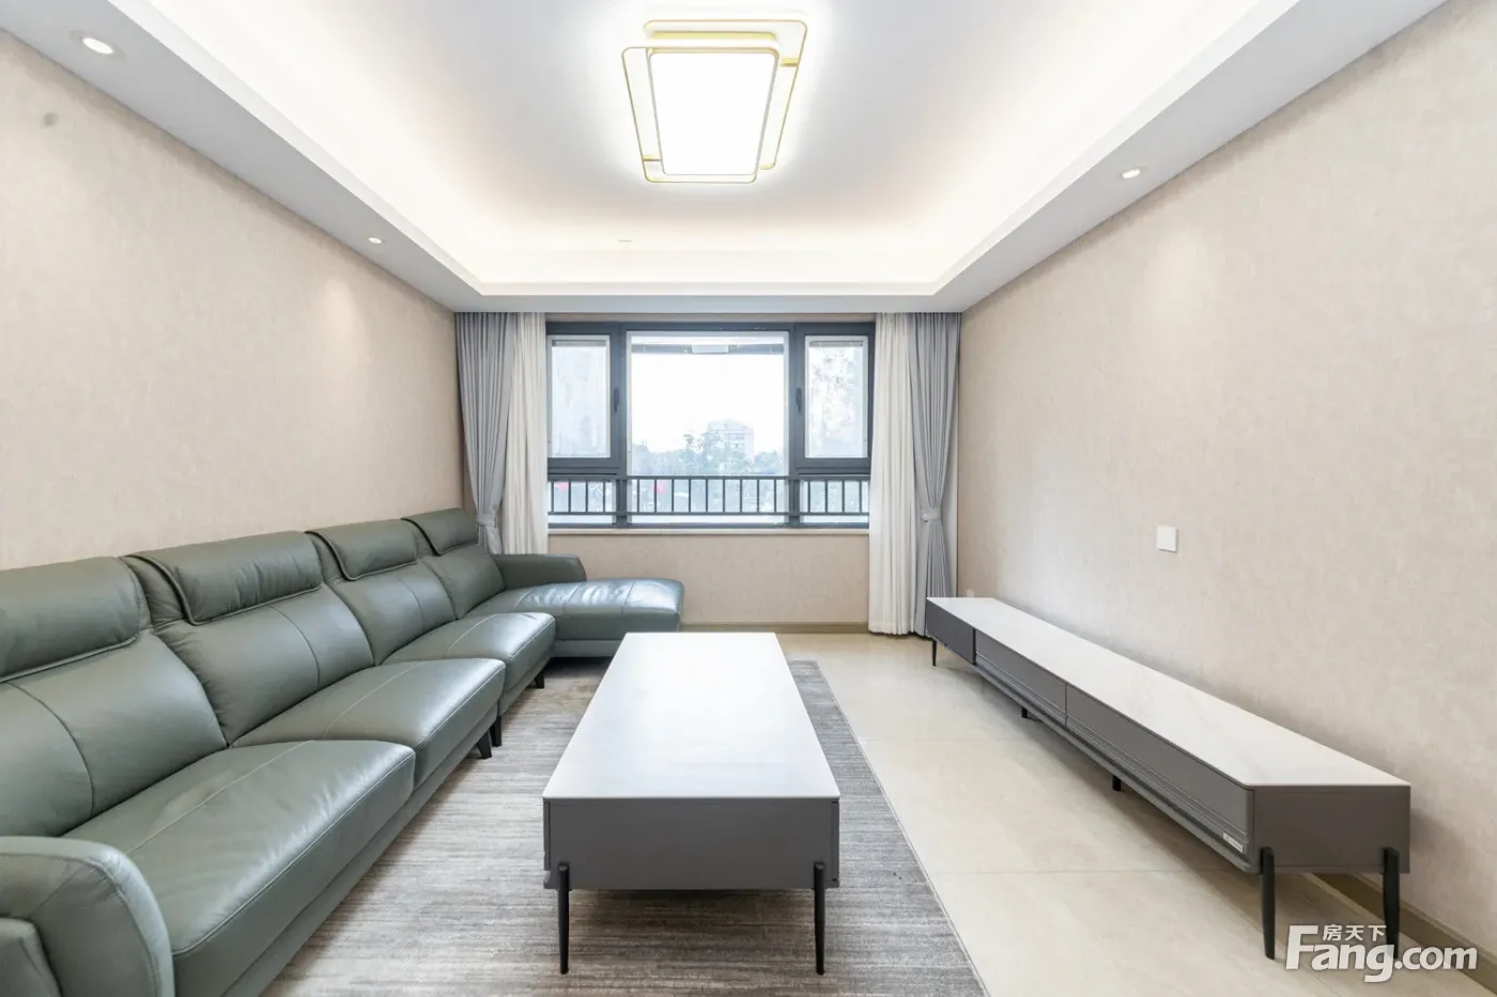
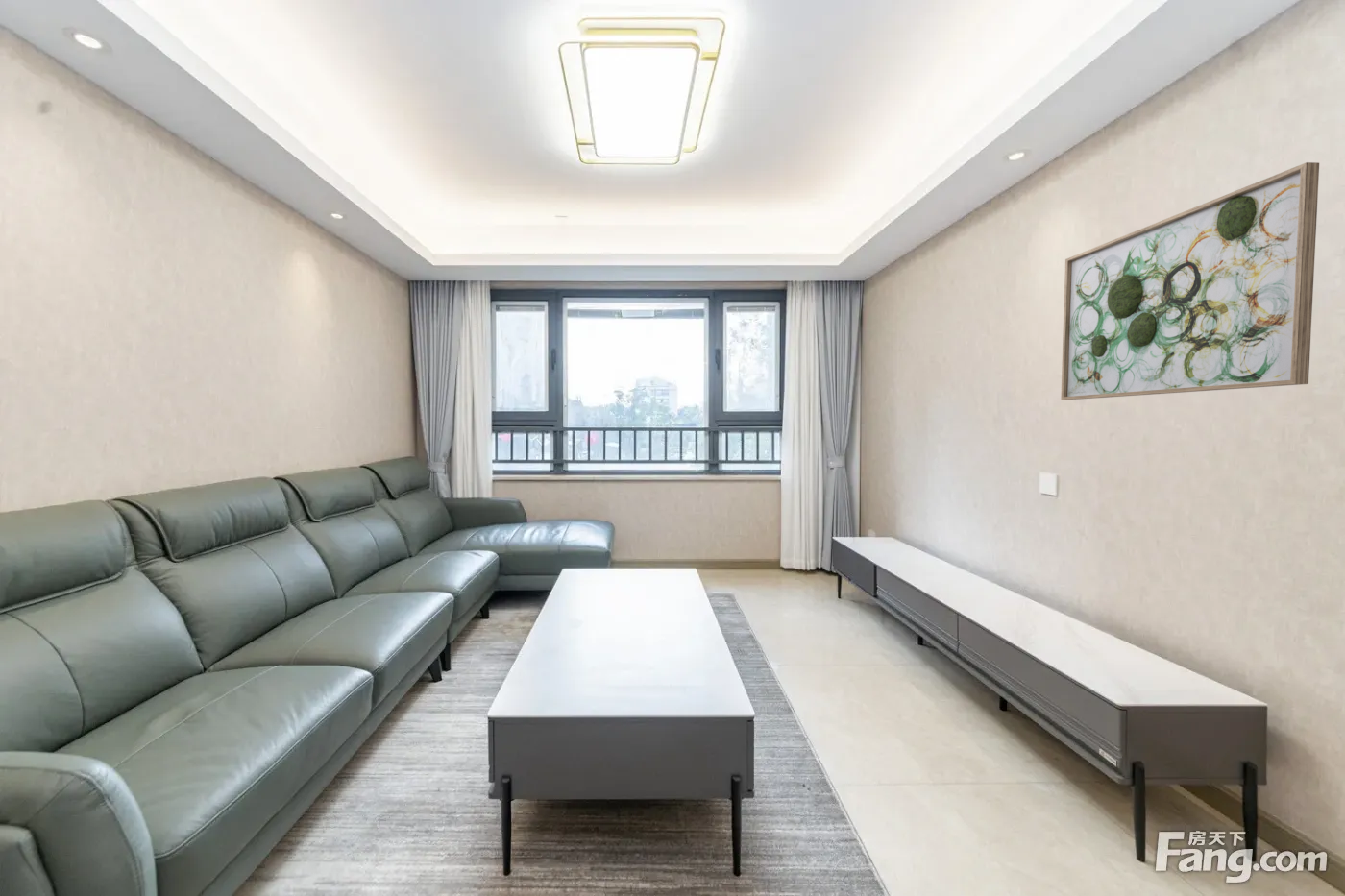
+ wall art [1060,161,1320,400]
